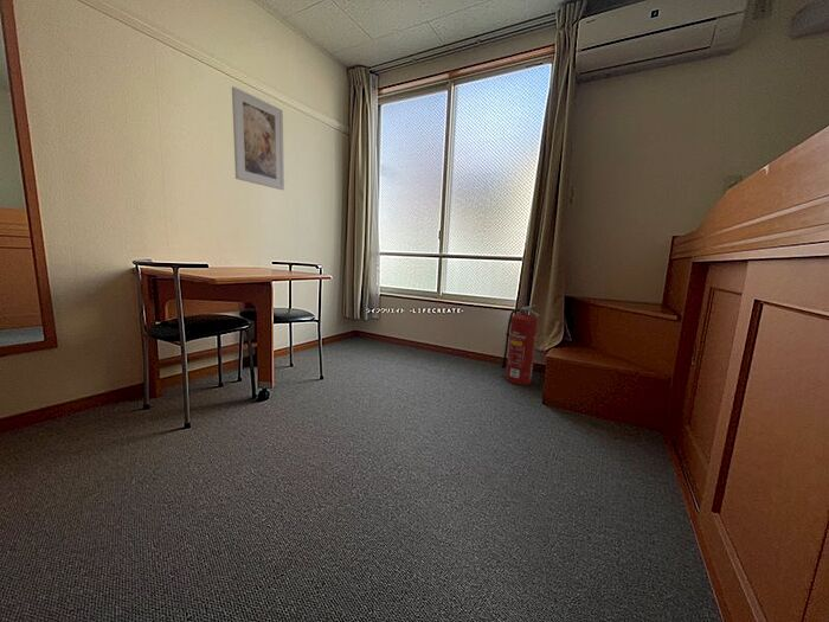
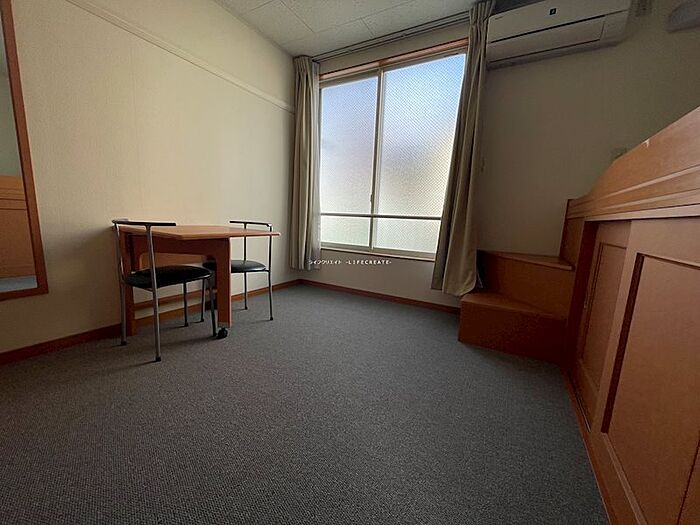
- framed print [231,85,285,191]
- fire extinguisher [500,304,540,386]
